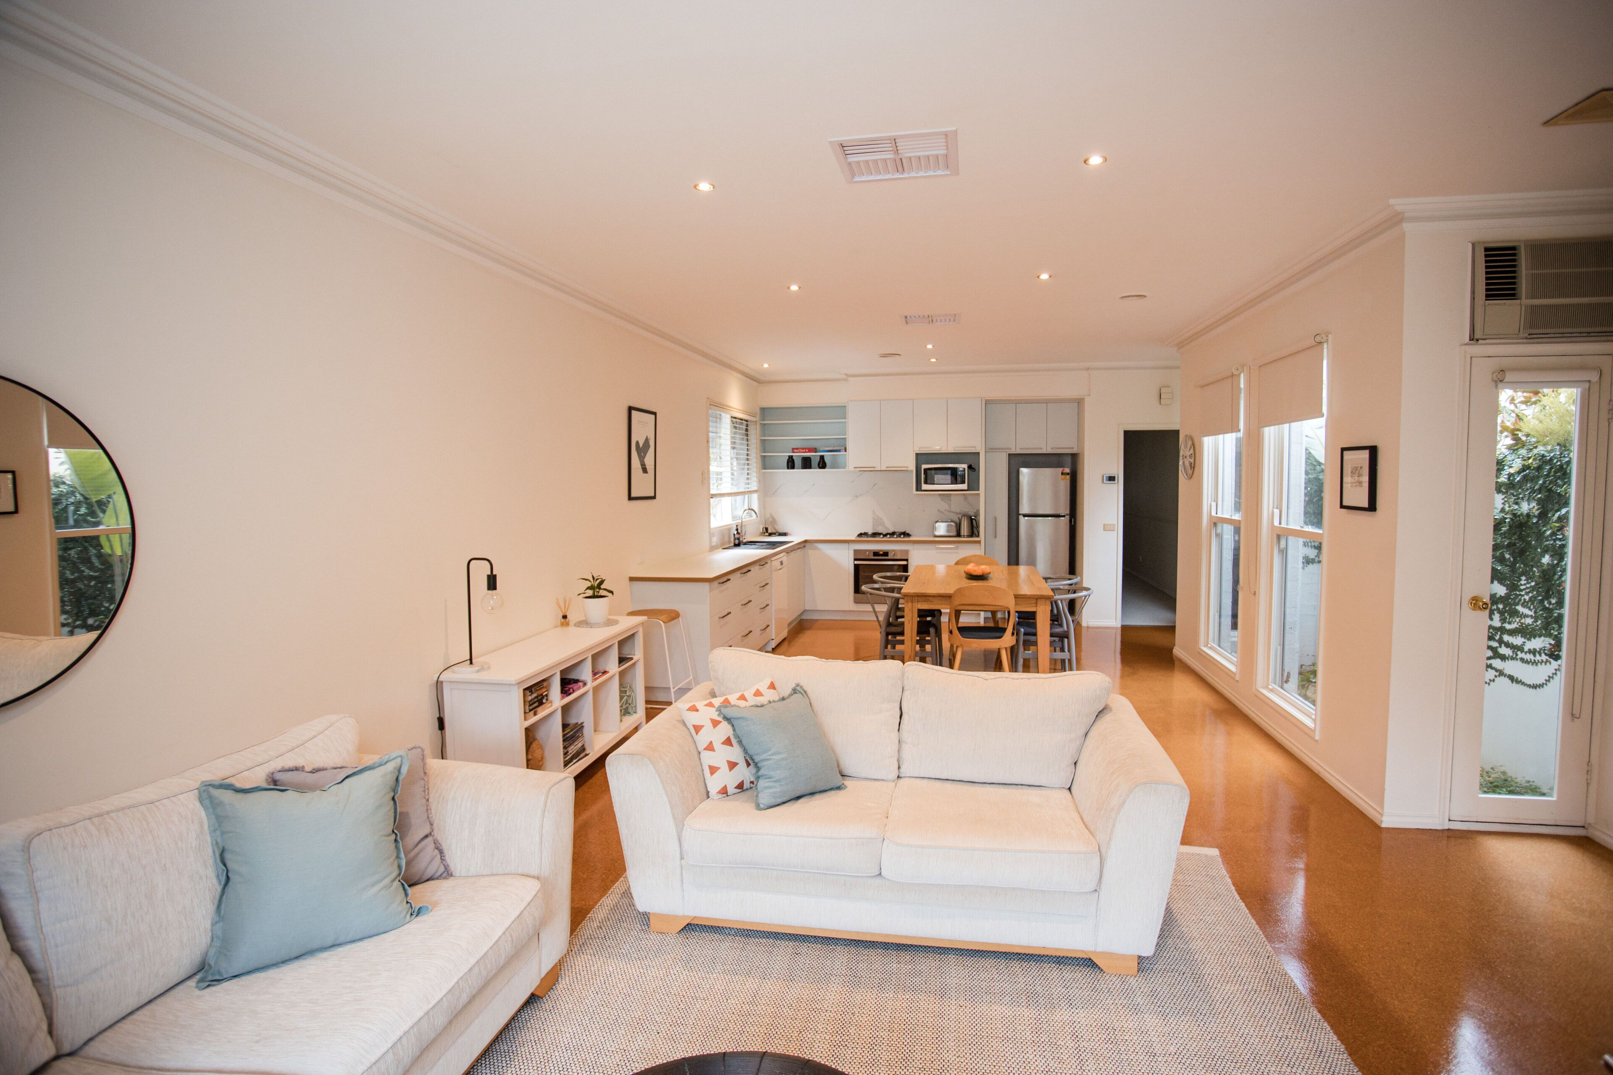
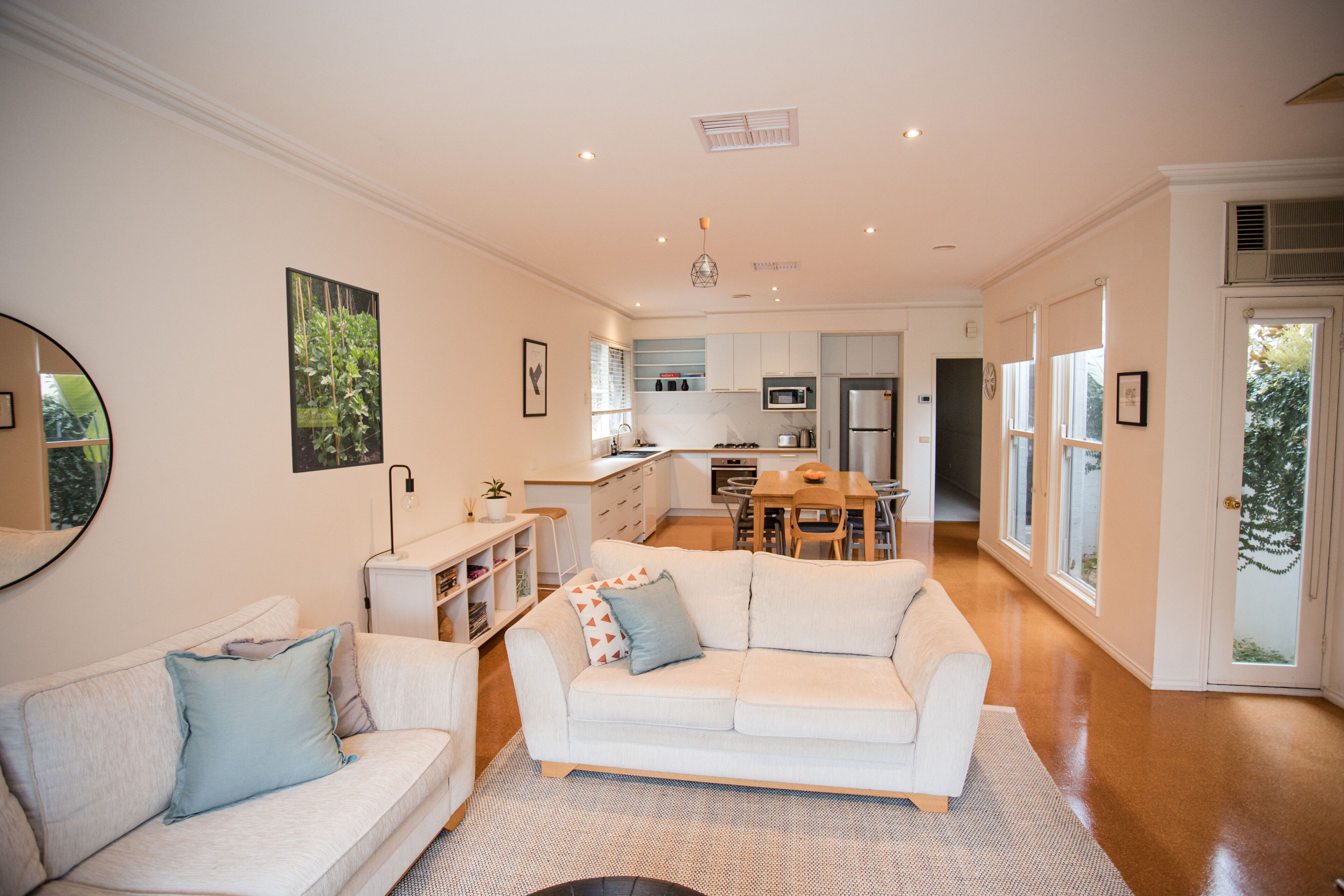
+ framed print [285,267,384,474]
+ pendant light [691,217,719,288]
